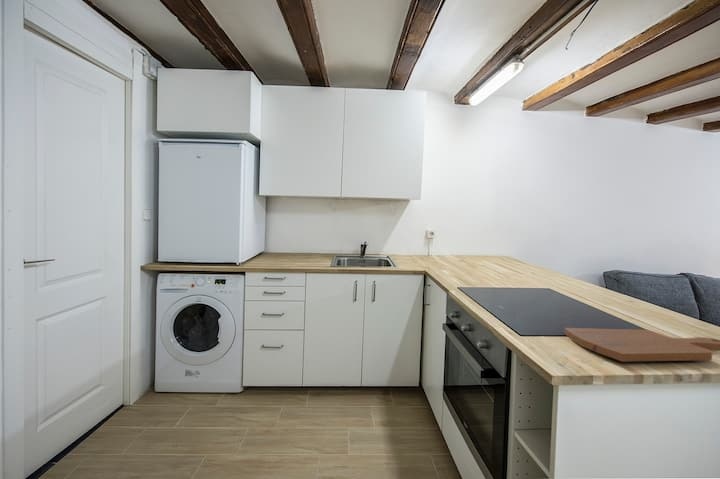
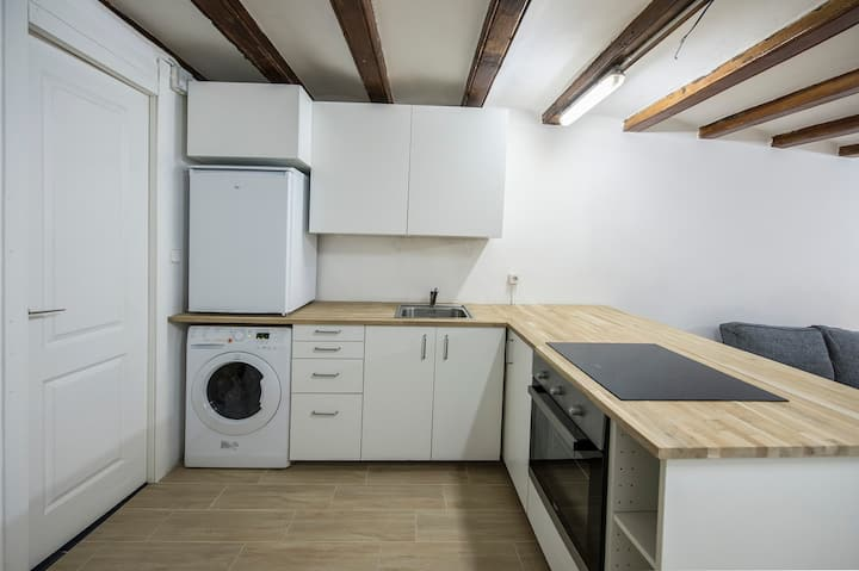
- cutting board [563,327,720,363]
